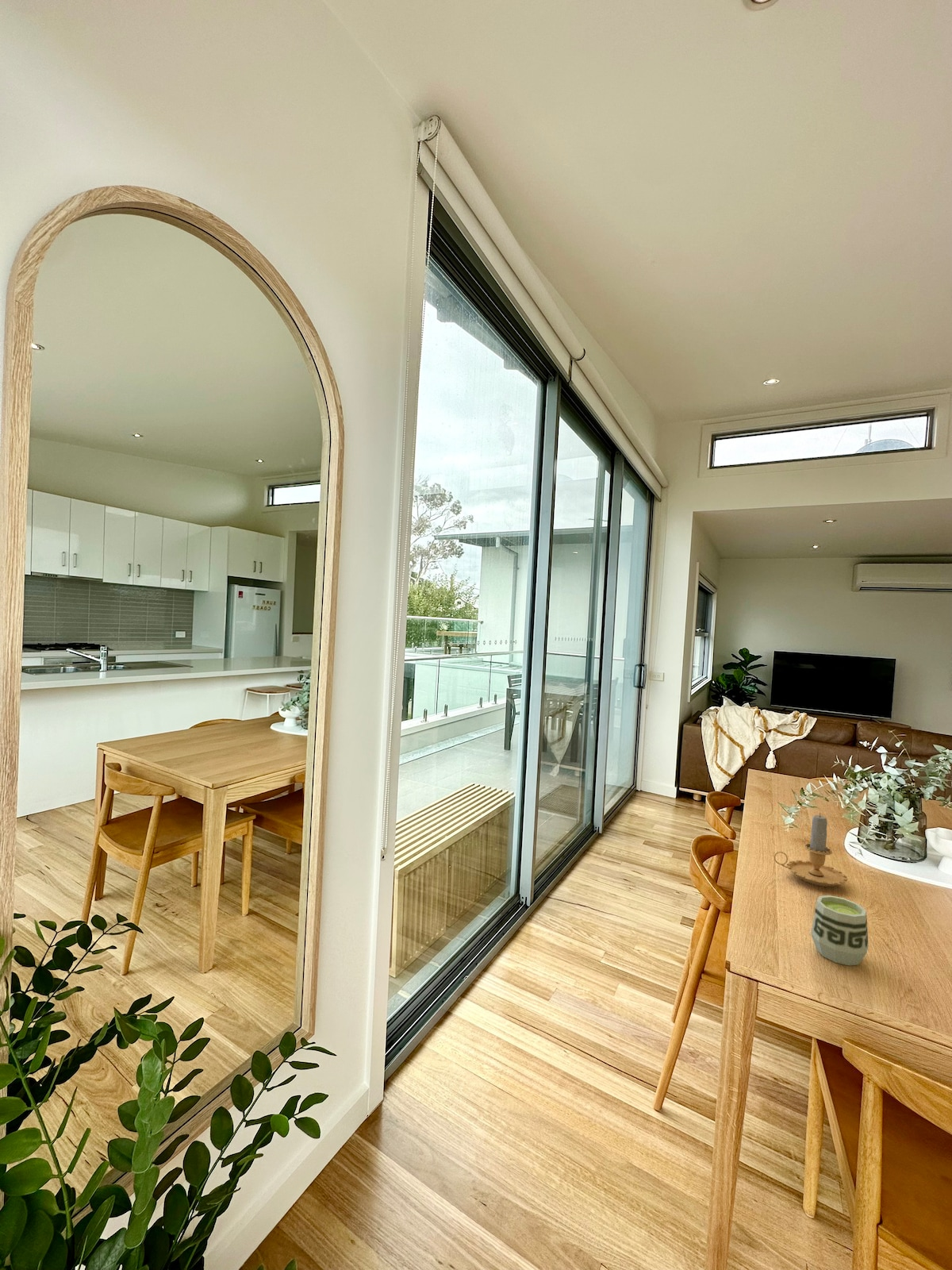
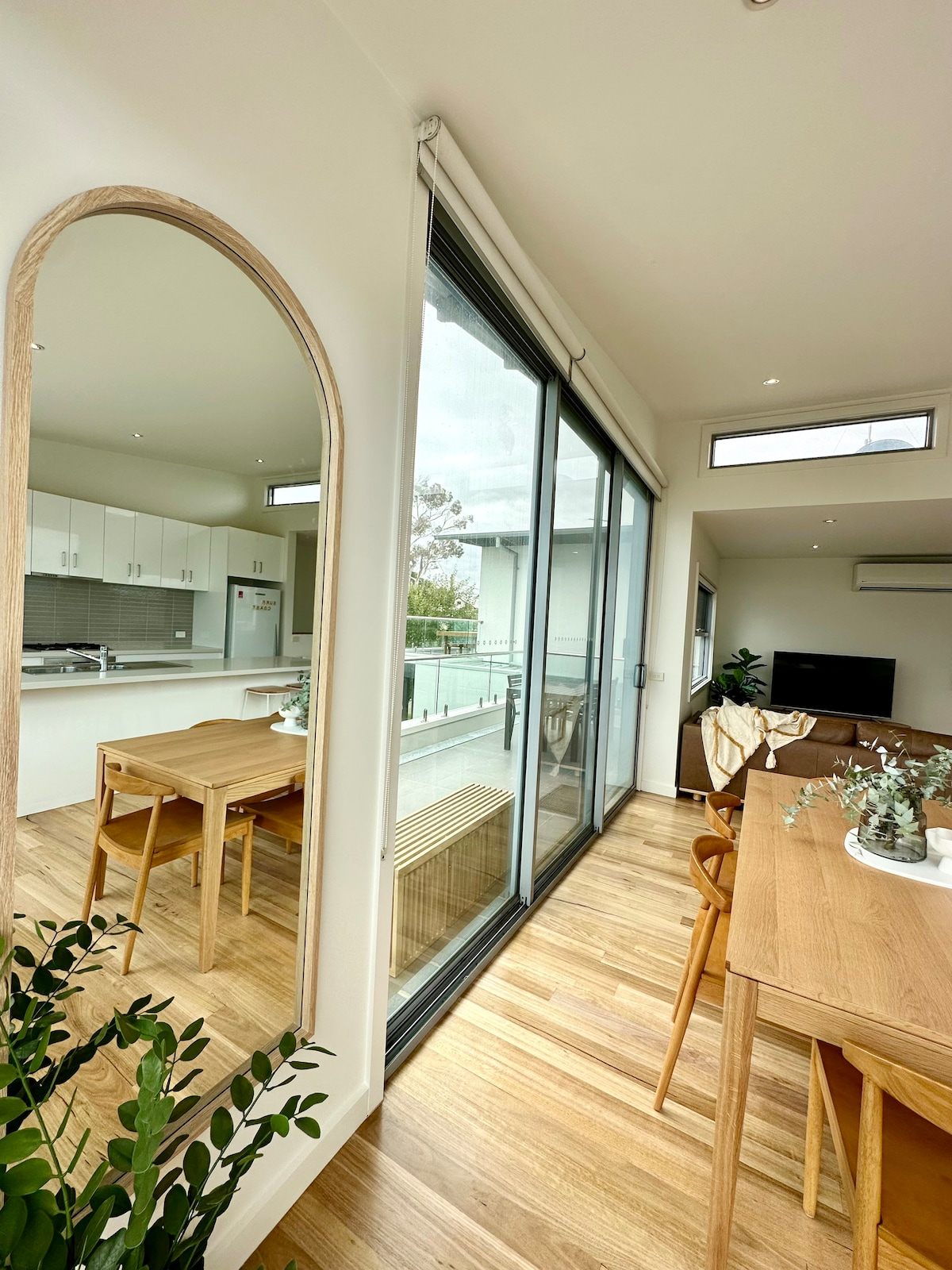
- cup [810,895,869,967]
- candle [774,812,848,887]
